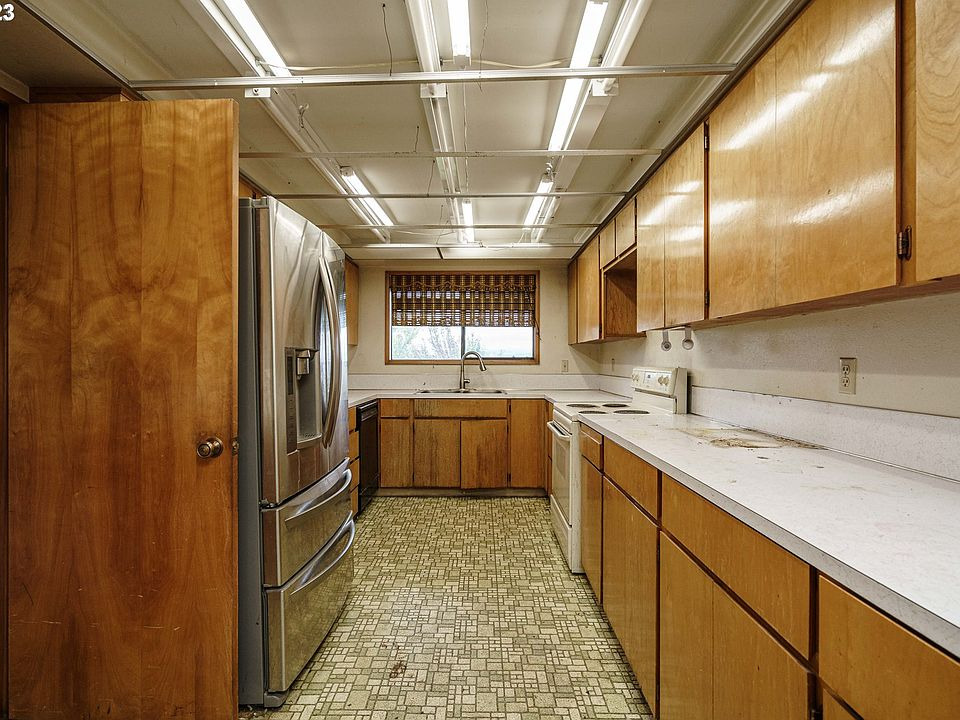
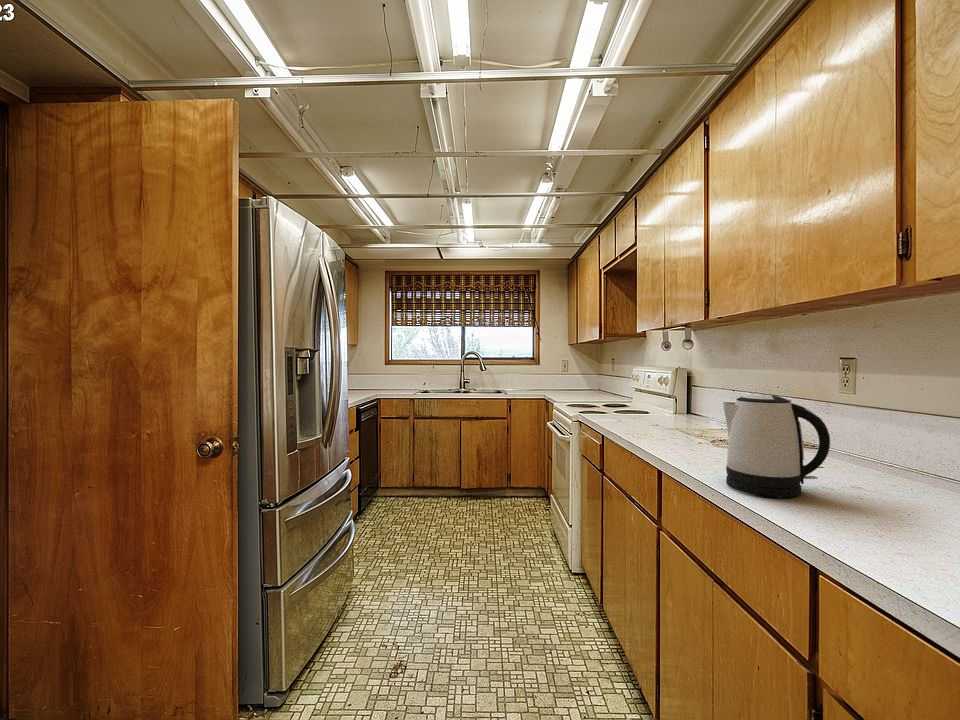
+ kettle [722,394,831,498]
